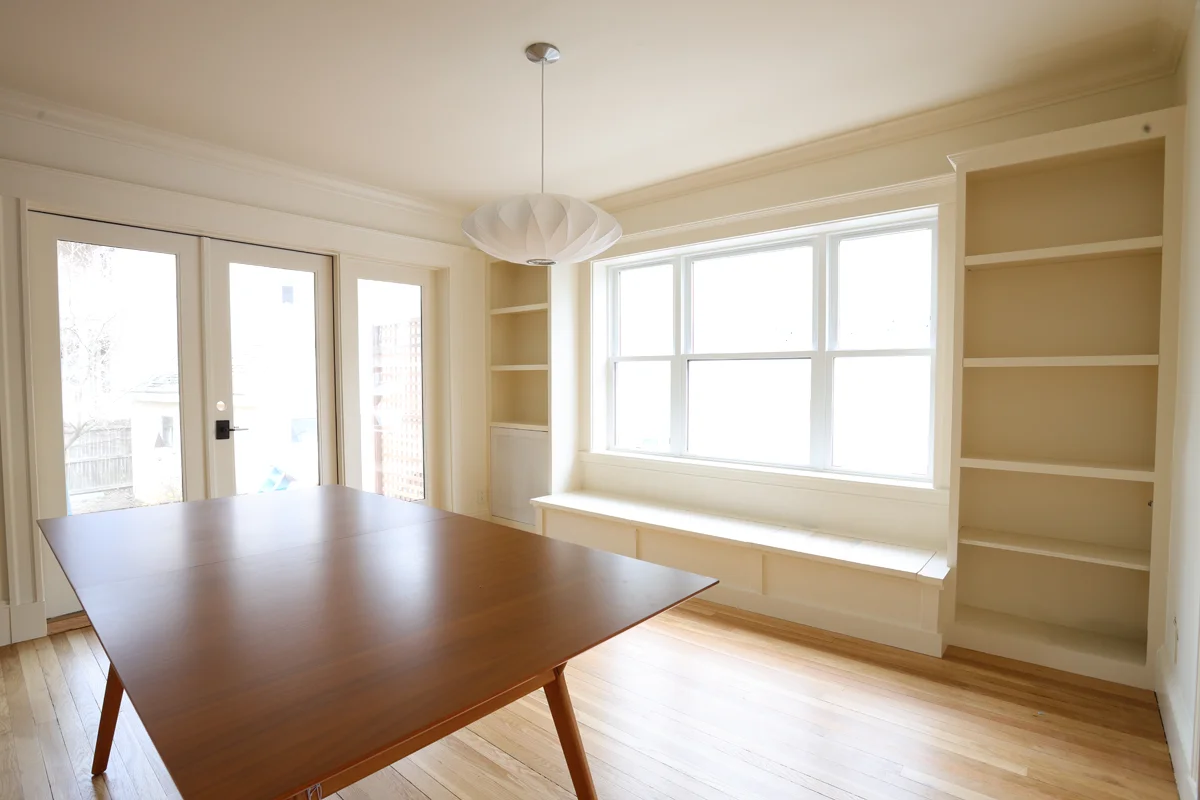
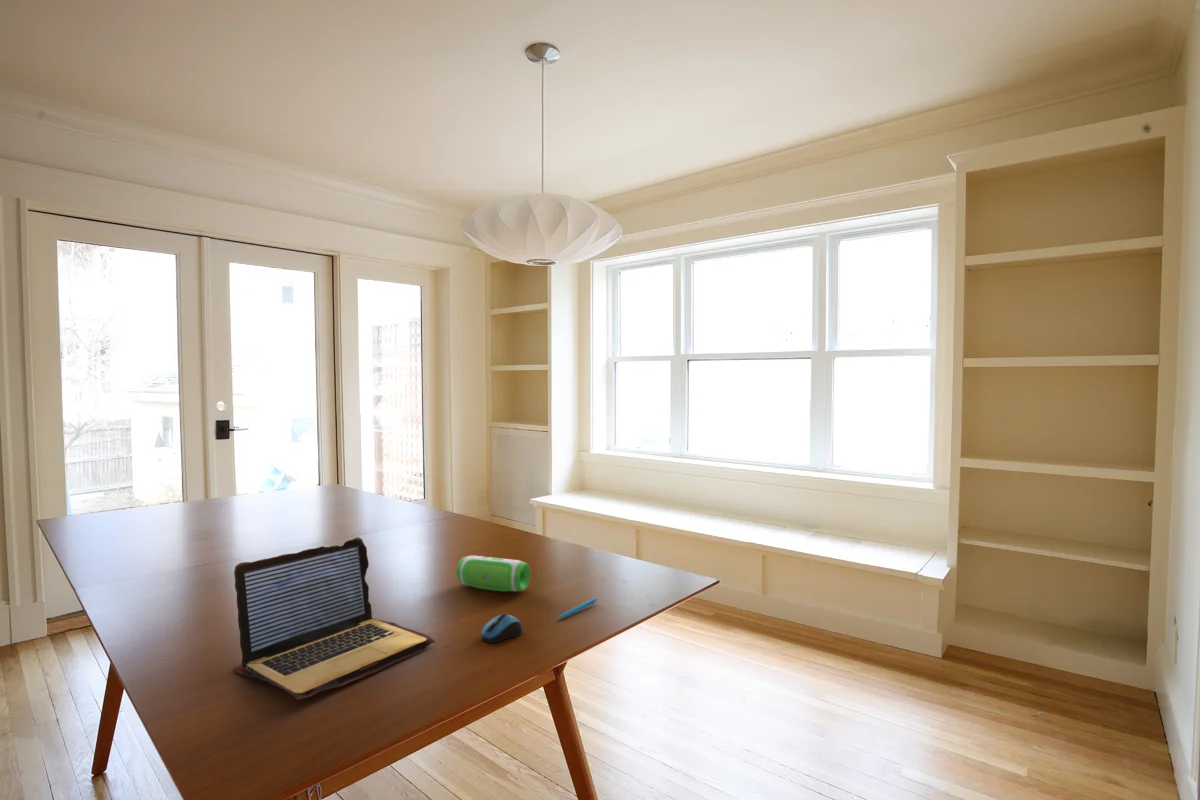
+ computer mouse [480,613,523,643]
+ pen [556,597,599,620]
+ speaker [455,555,531,593]
+ laptop [230,536,436,701]
